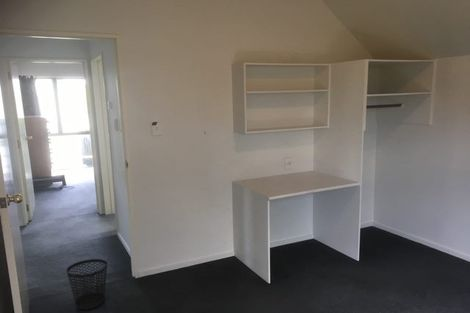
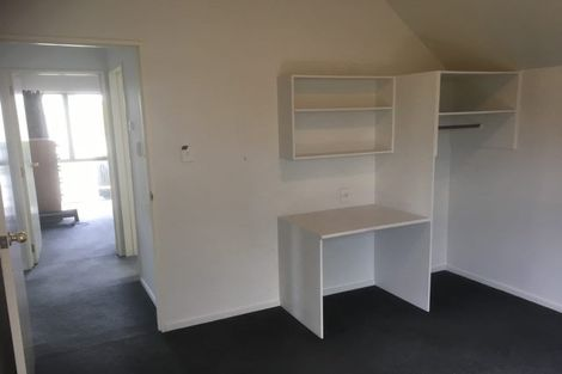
- wastebasket [66,258,108,311]
